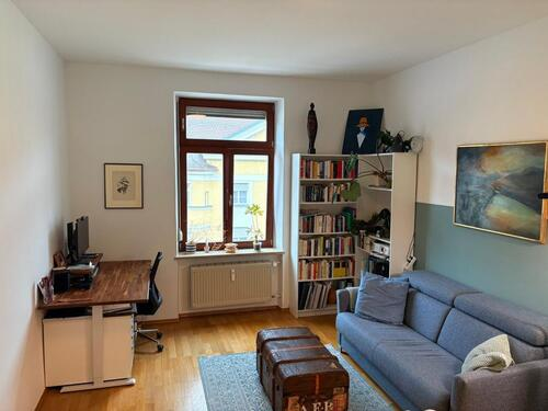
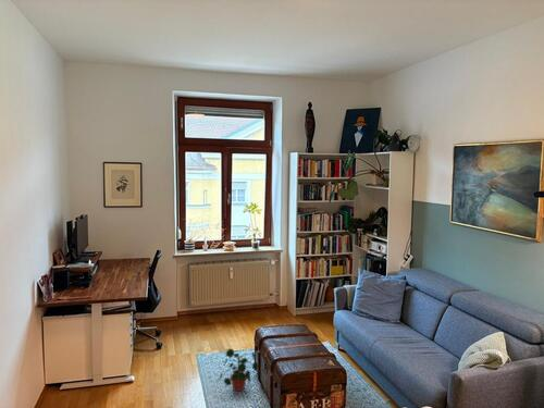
+ potted plant [219,348,259,392]
